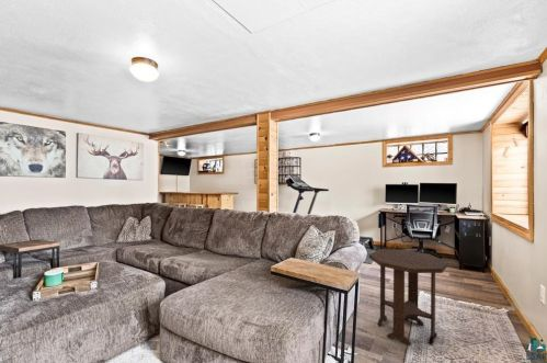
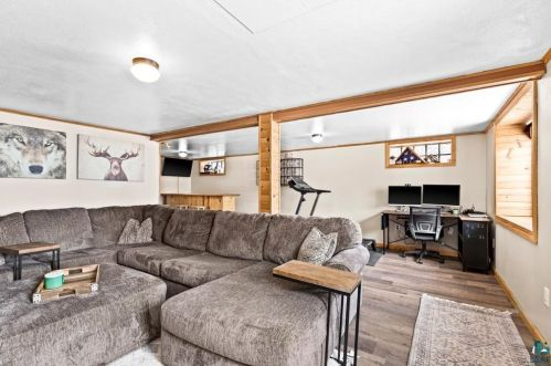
- side table [368,249,449,347]
